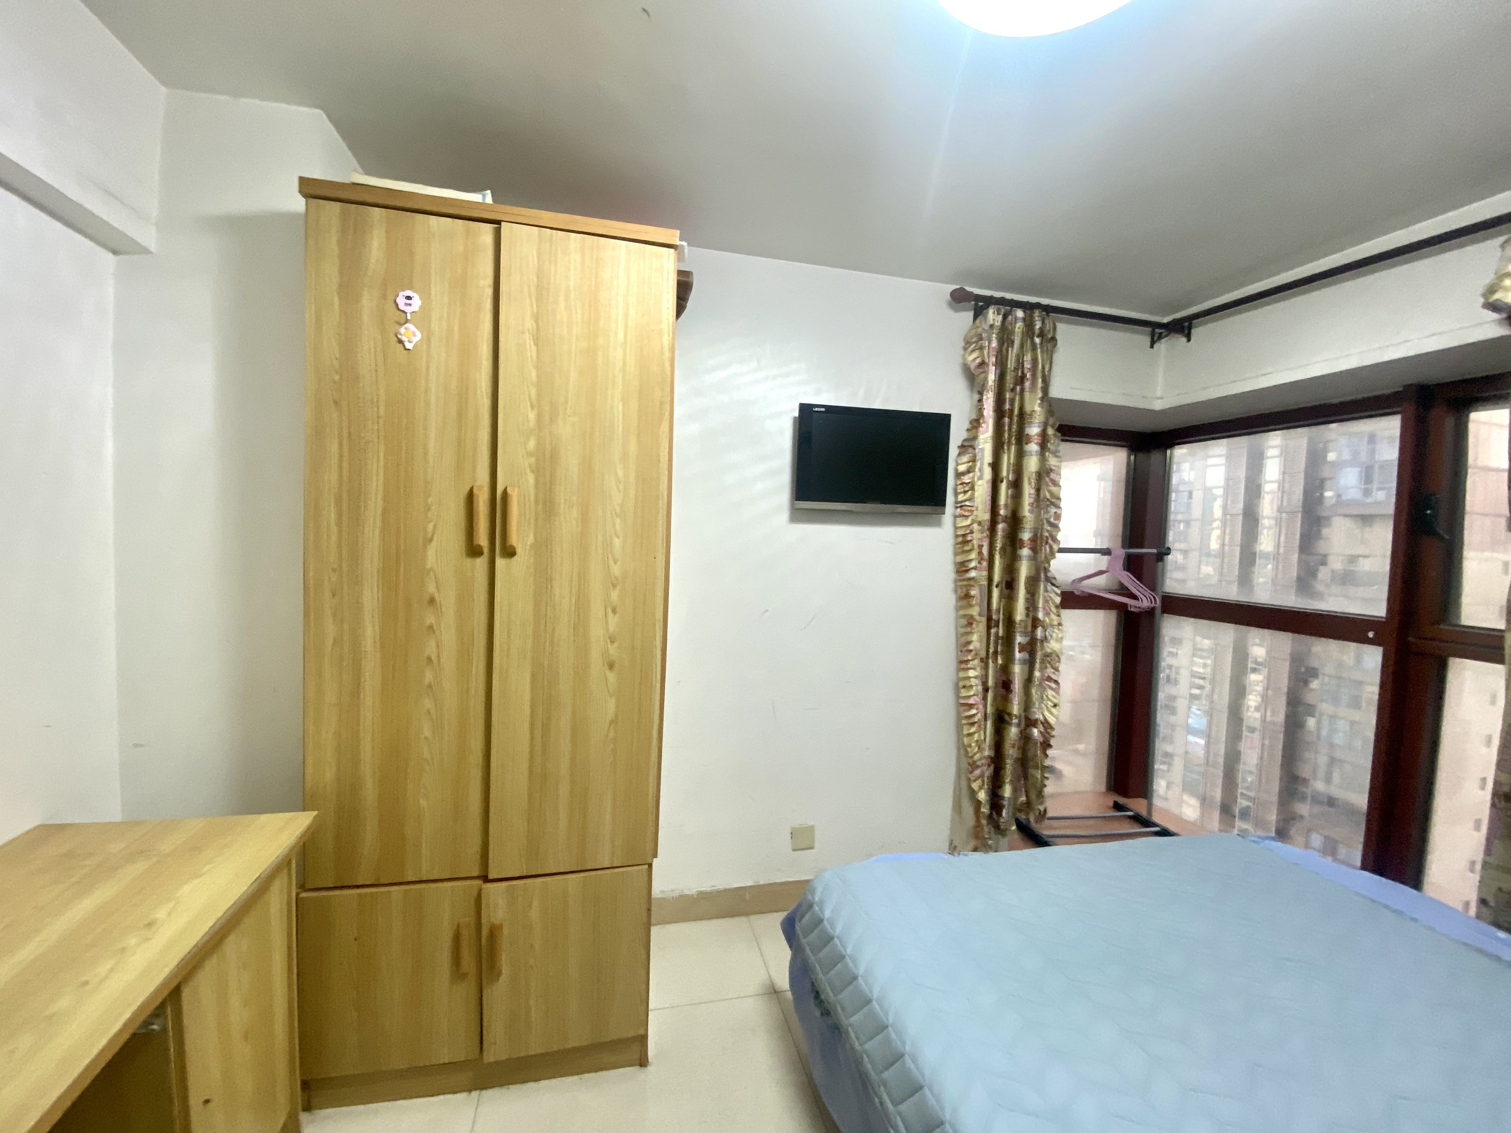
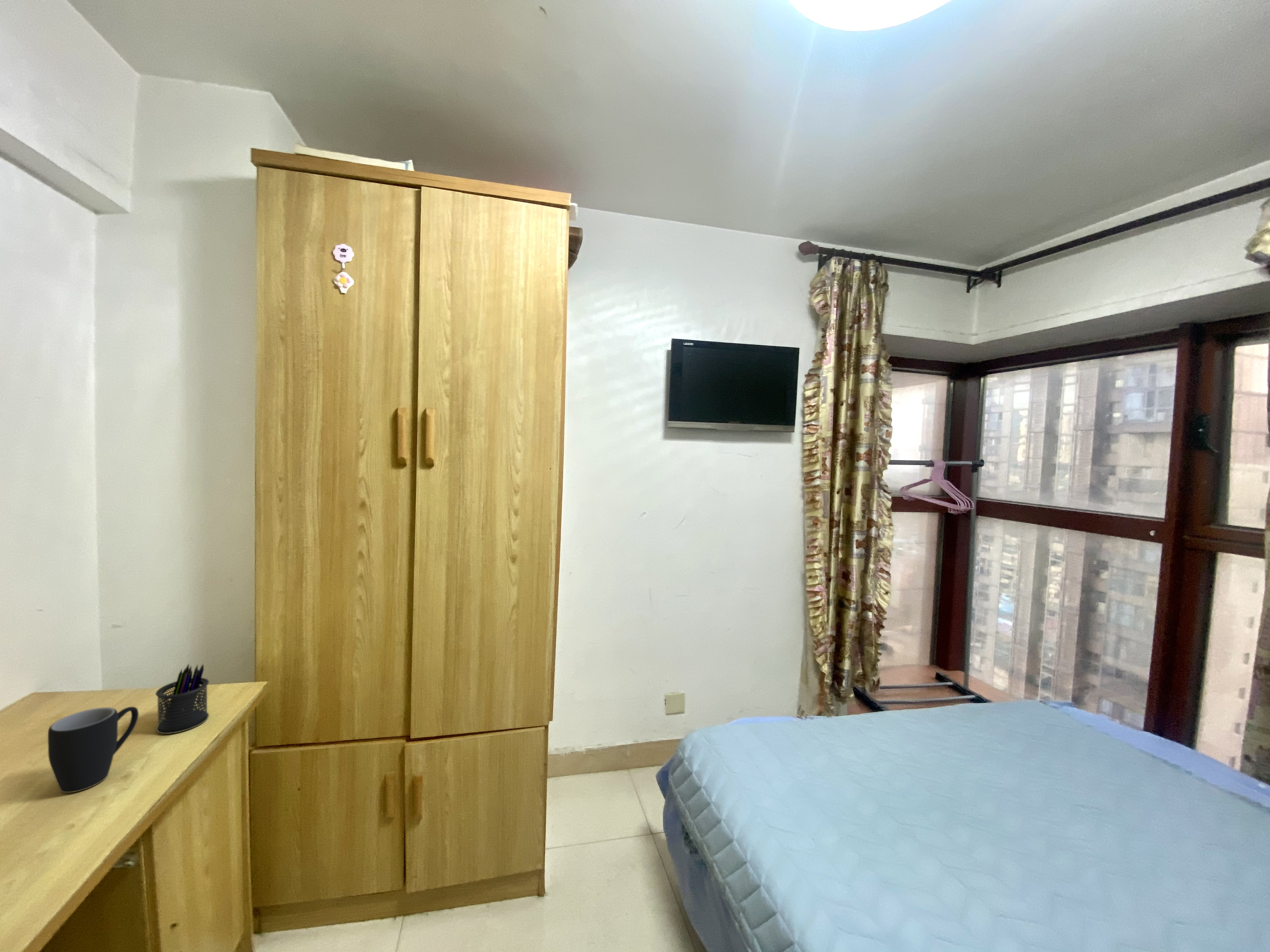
+ pen holder [155,663,209,734]
+ mug [48,706,139,793]
